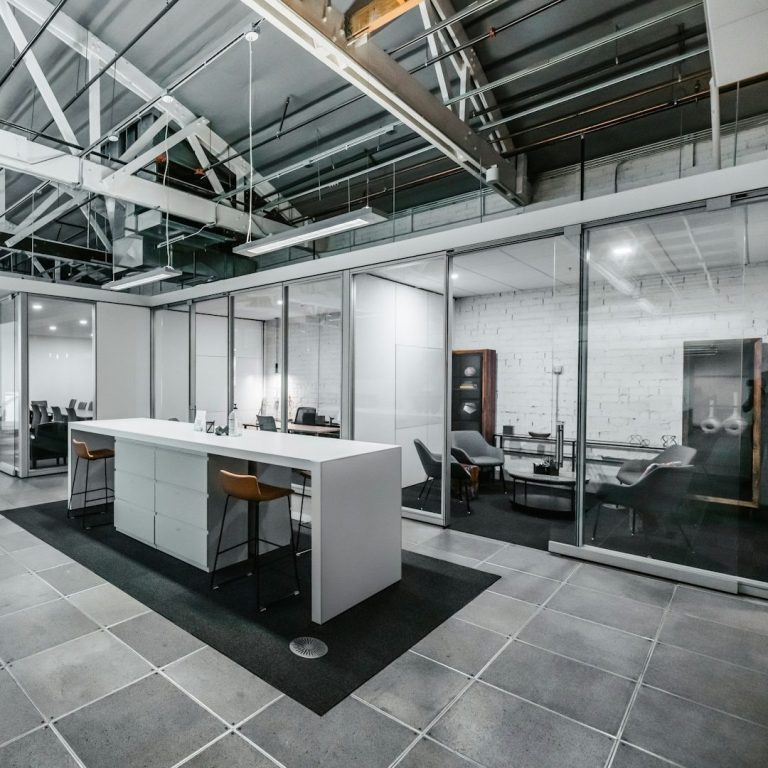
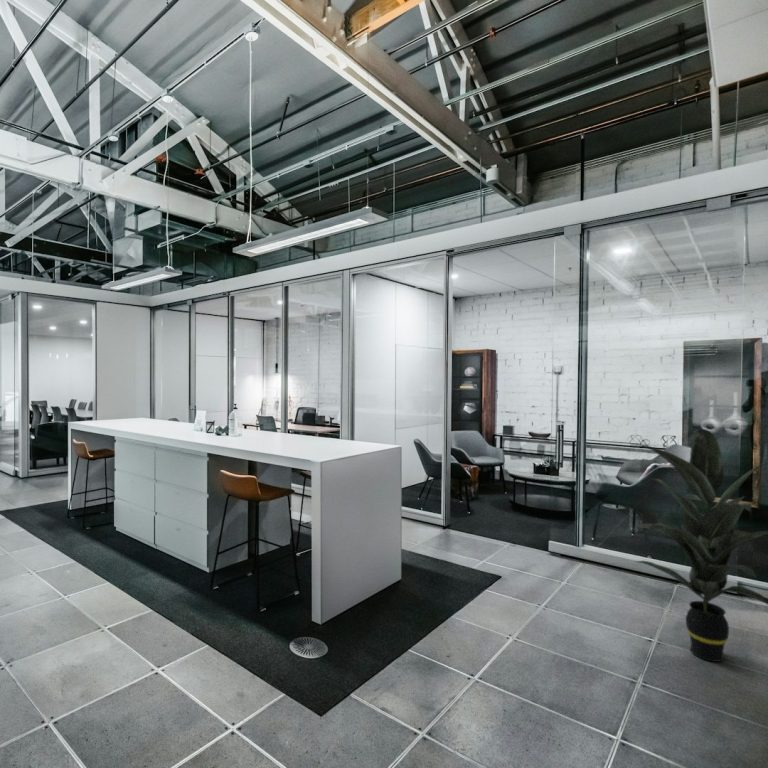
+ indoor plant [627,427,768,663]
